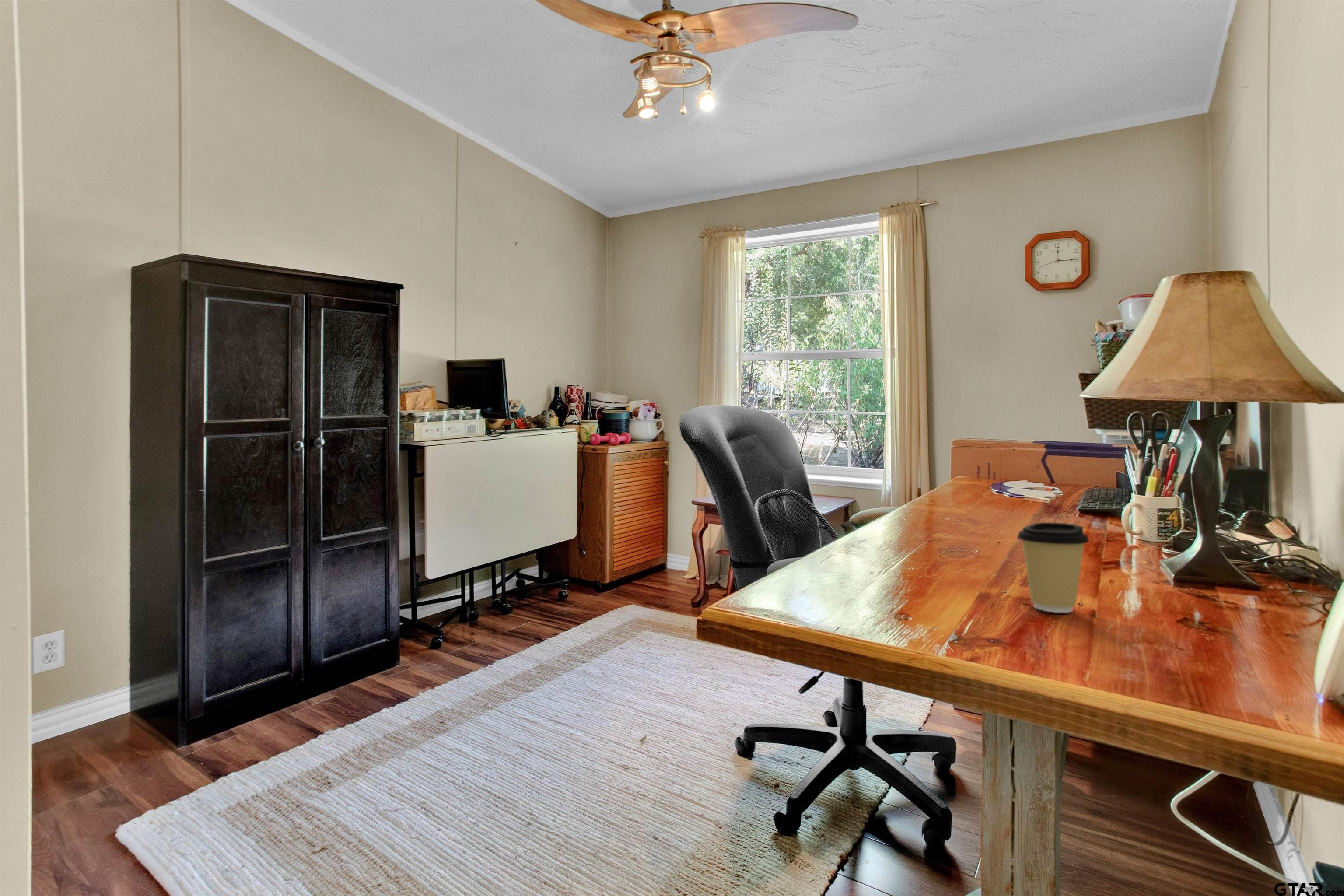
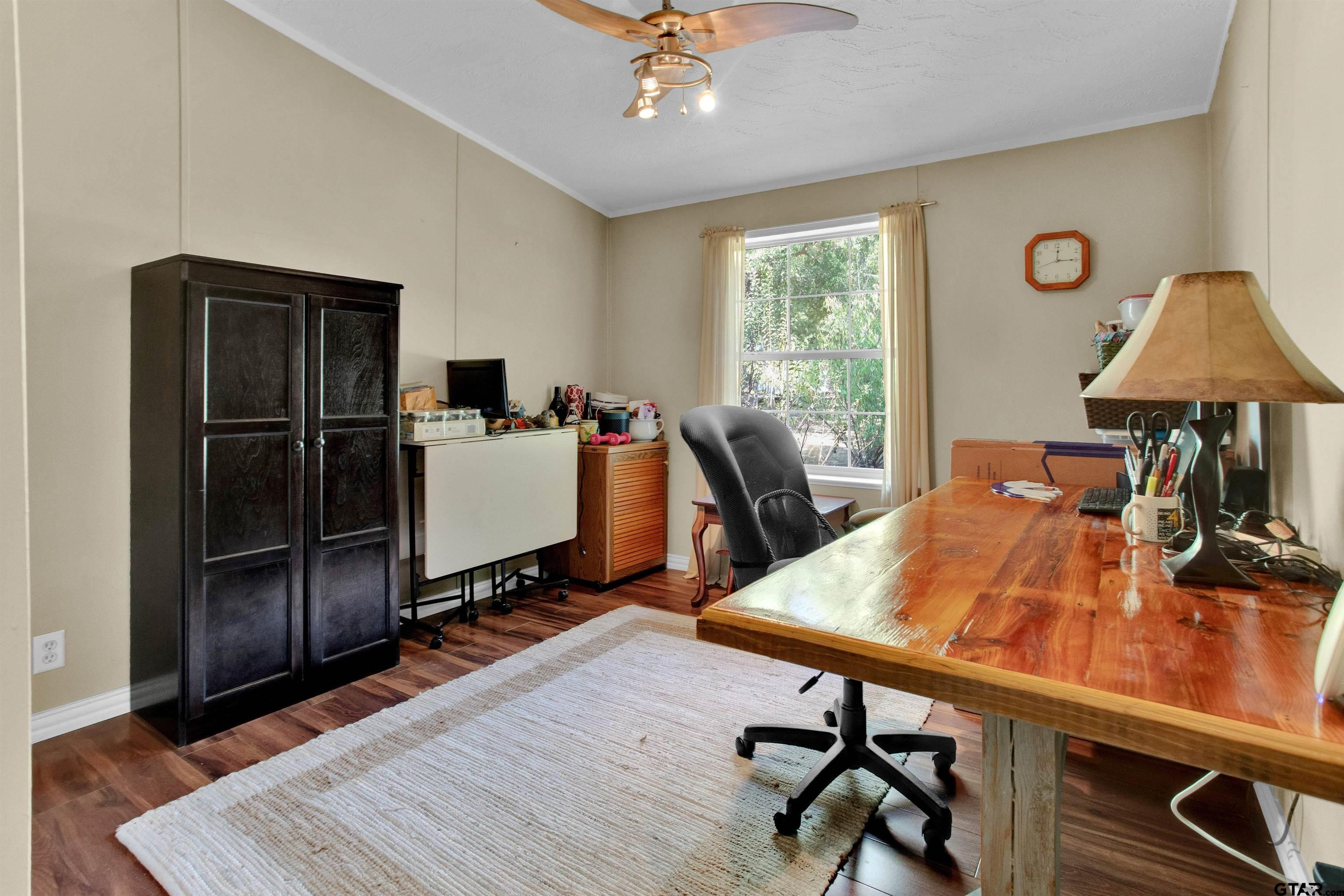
- coffee cup [1016,522,1090,613]
